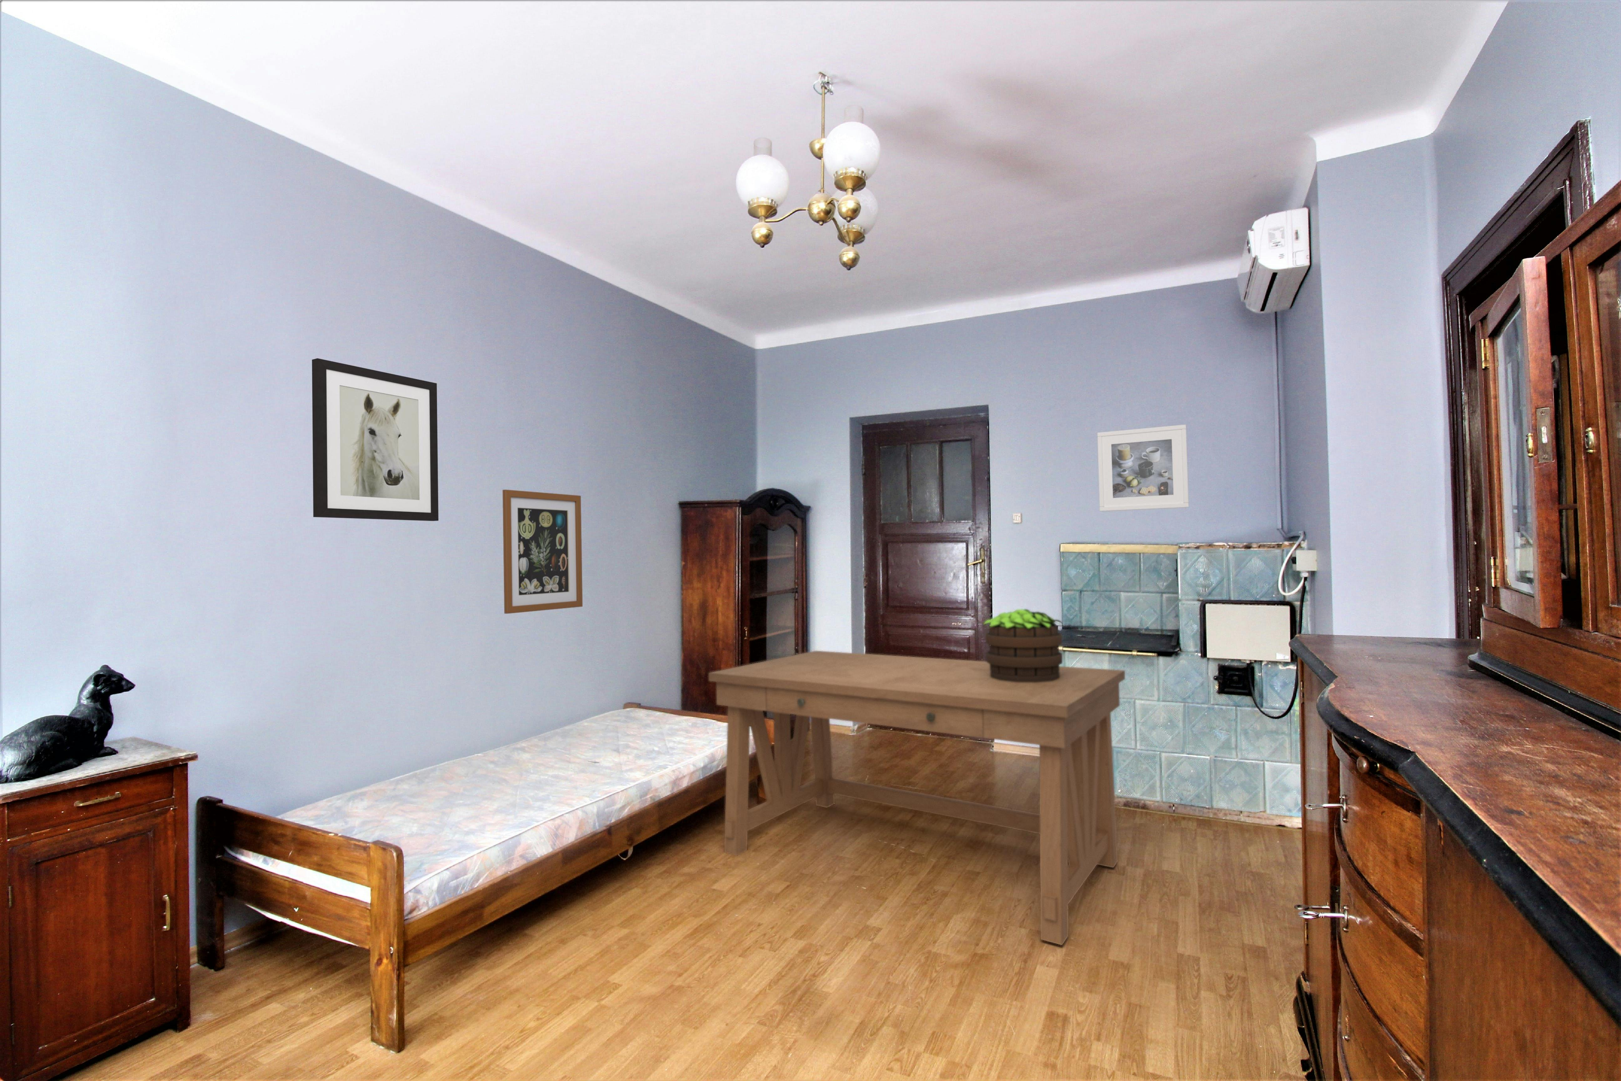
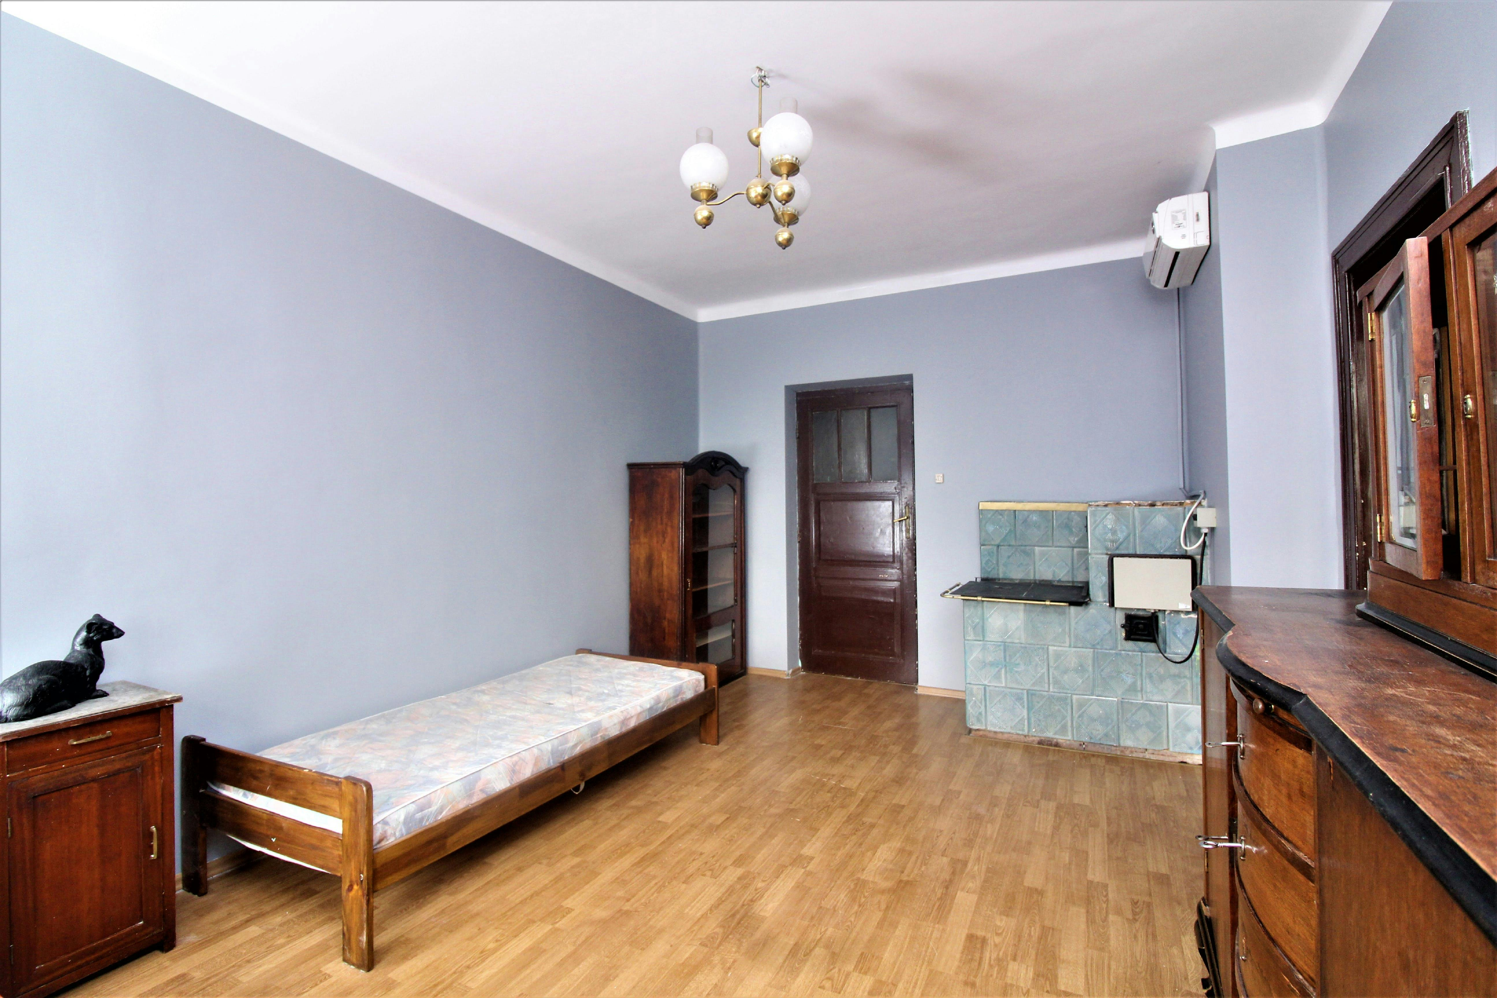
- wall art [502,490,583,614]
- wall art [311,358,439,521]
- desk [708,650,1125,946]
- potted plant [983,609,1064,683]
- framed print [1098,423,1189,512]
